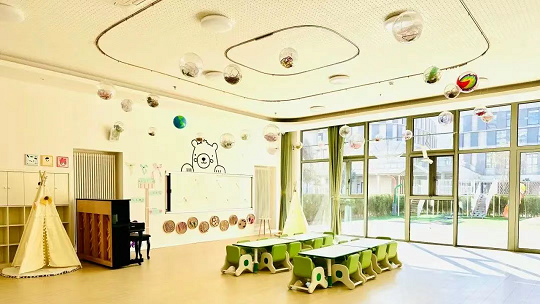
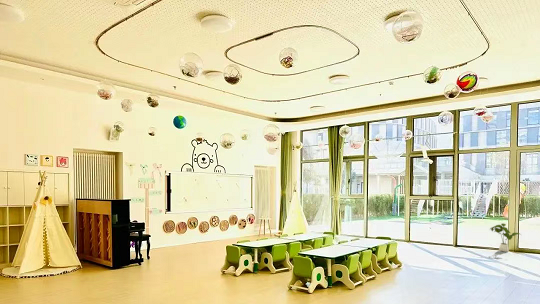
+ house plant [489,222,521,253]
